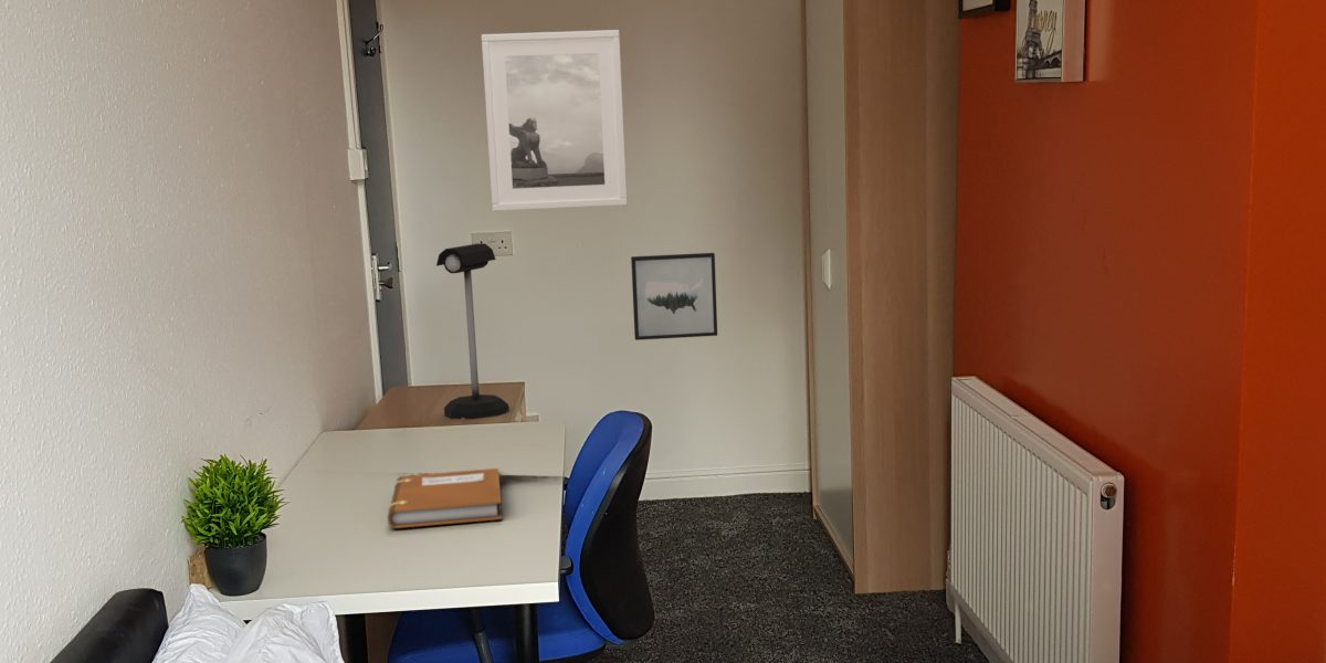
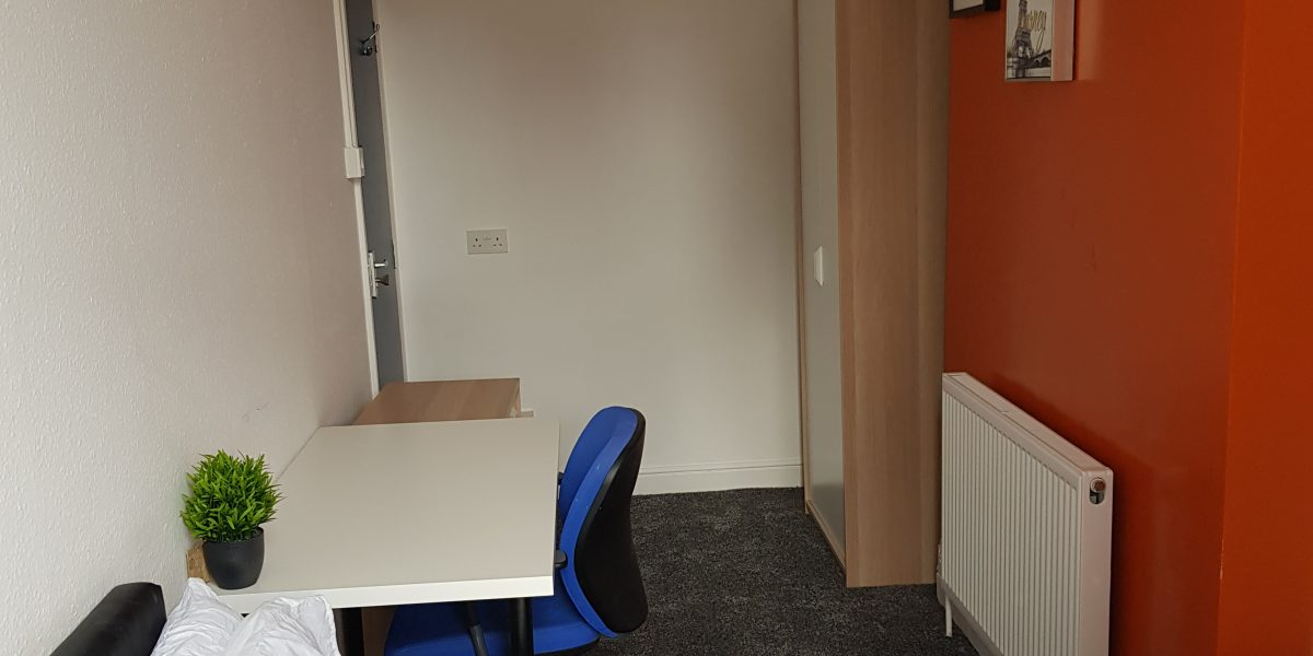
- notebook [387,467,503,529]
- mailbox [435,242,511,420]
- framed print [481,29,629,212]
- wall art [630,252,718,341]
